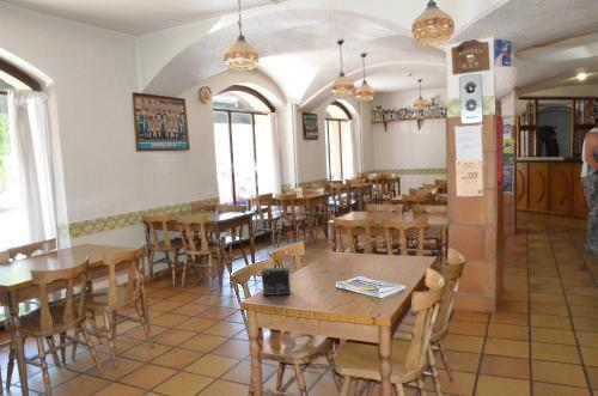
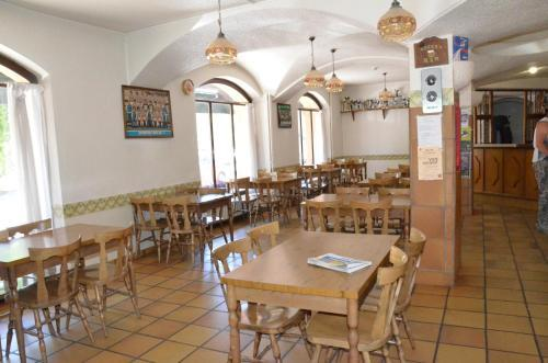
- small box [261,267,292,297]
